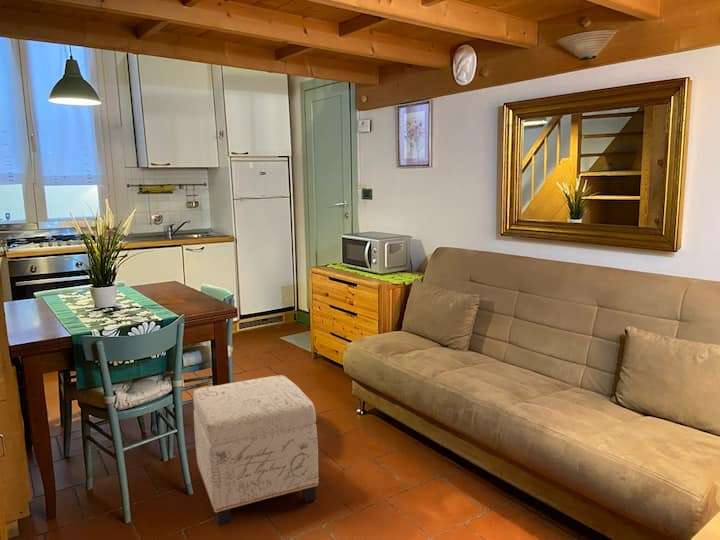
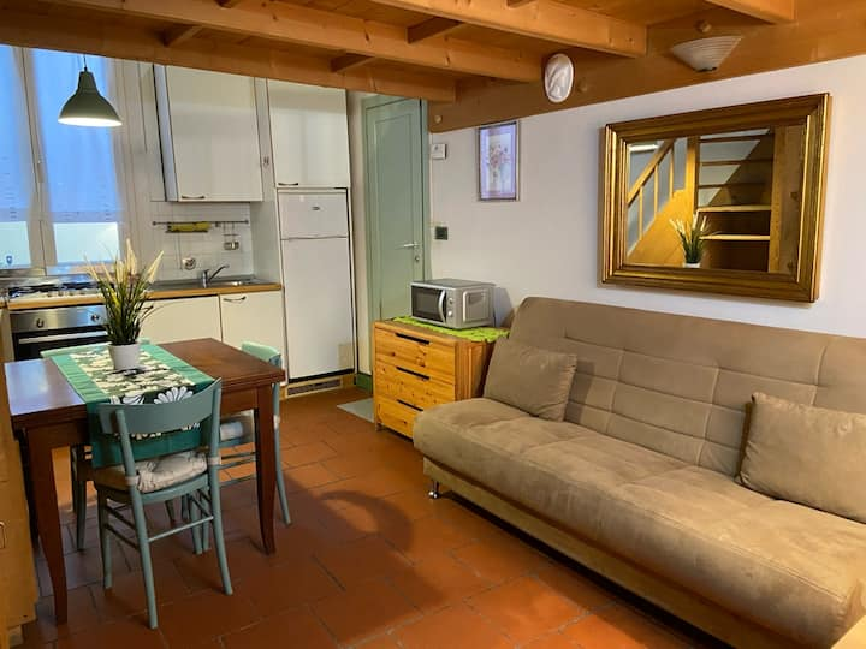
- ottoman [192,374,320,527]
